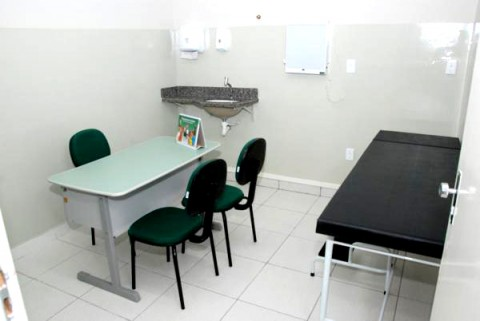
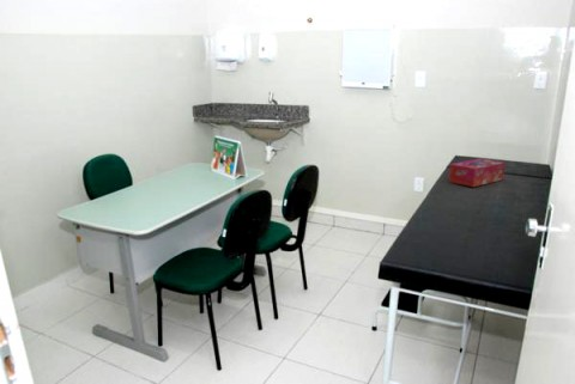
+ tissue box [448,157,507,188]
